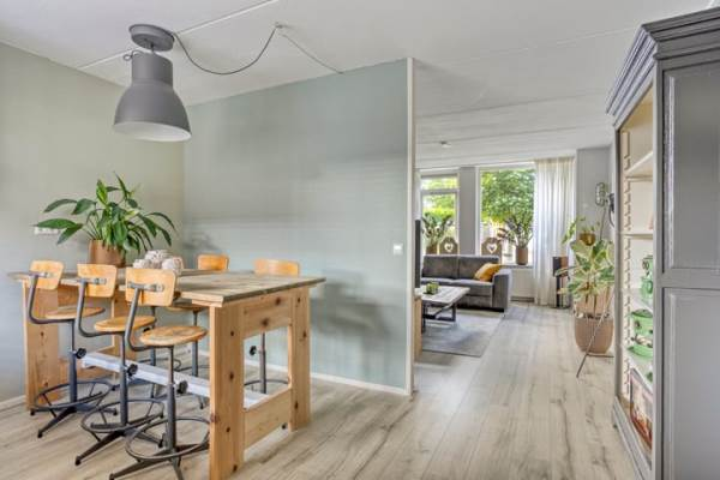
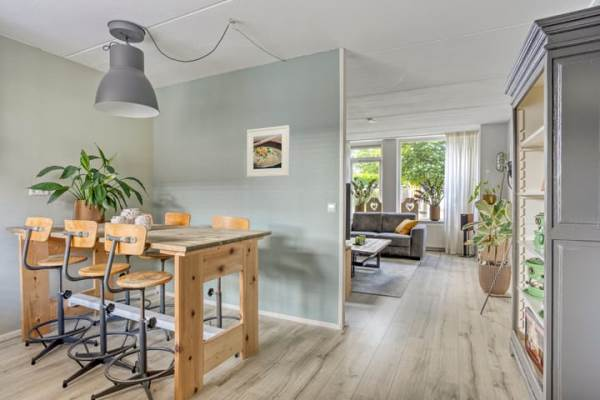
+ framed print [246,124,291,178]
